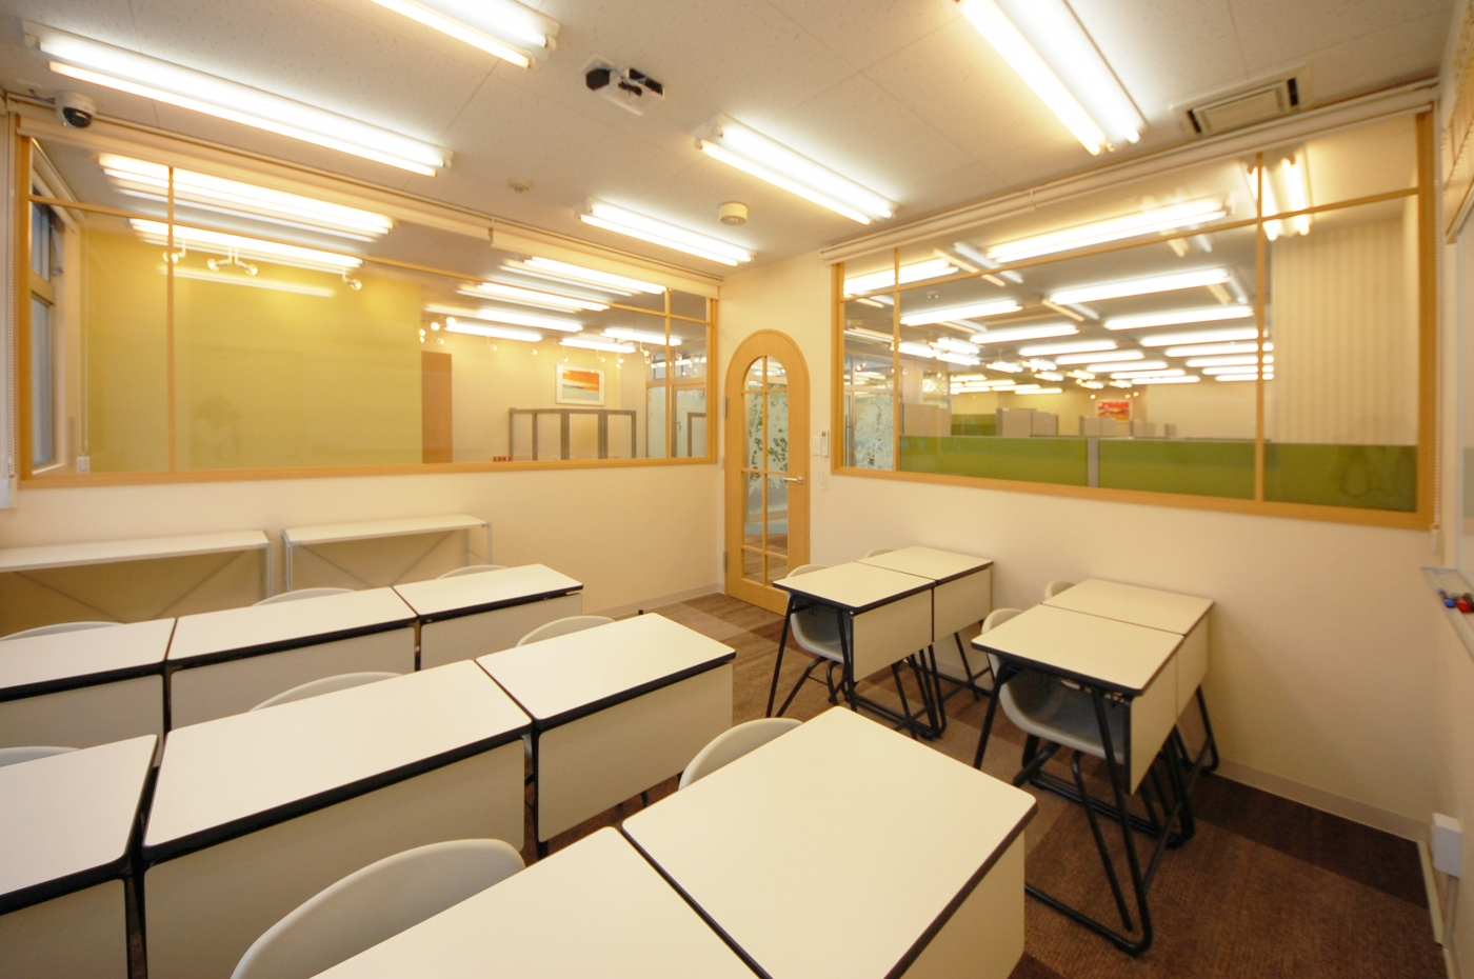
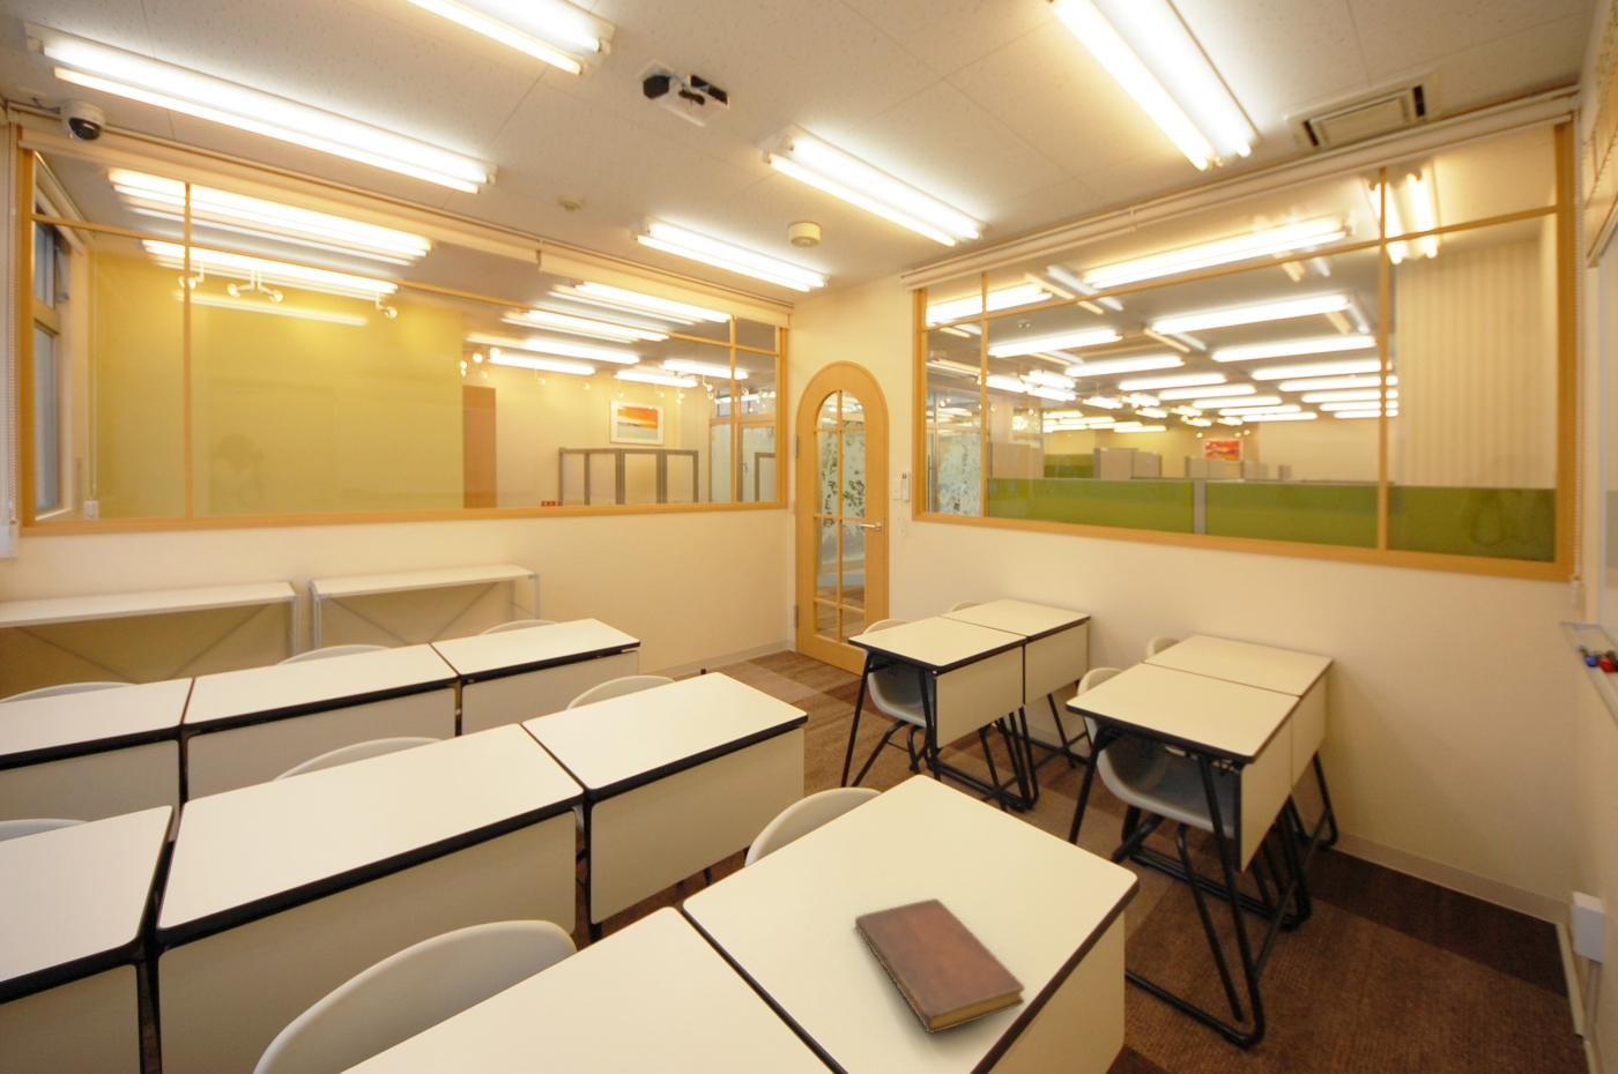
+ notebook [854,898,1025,1034]
